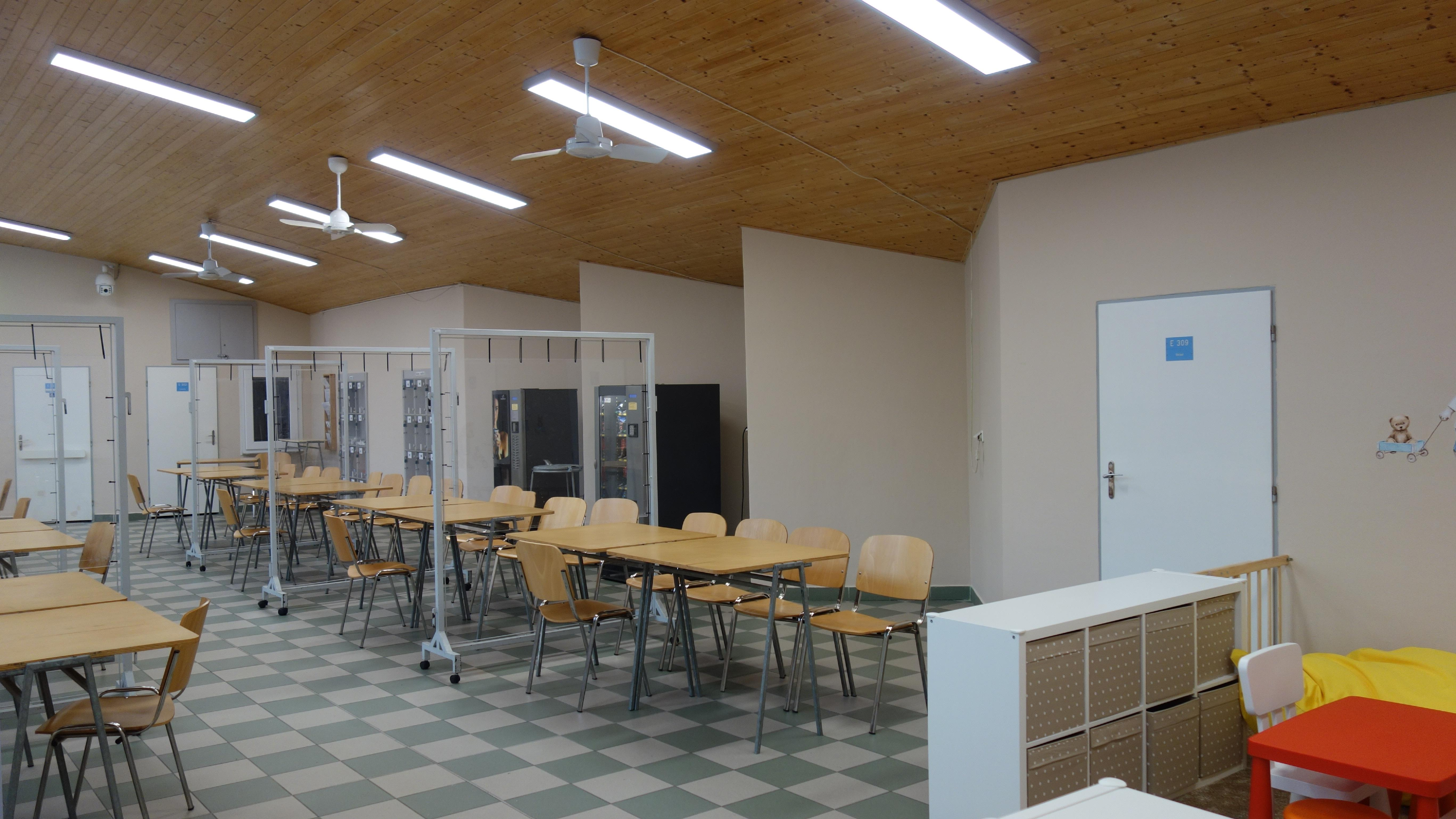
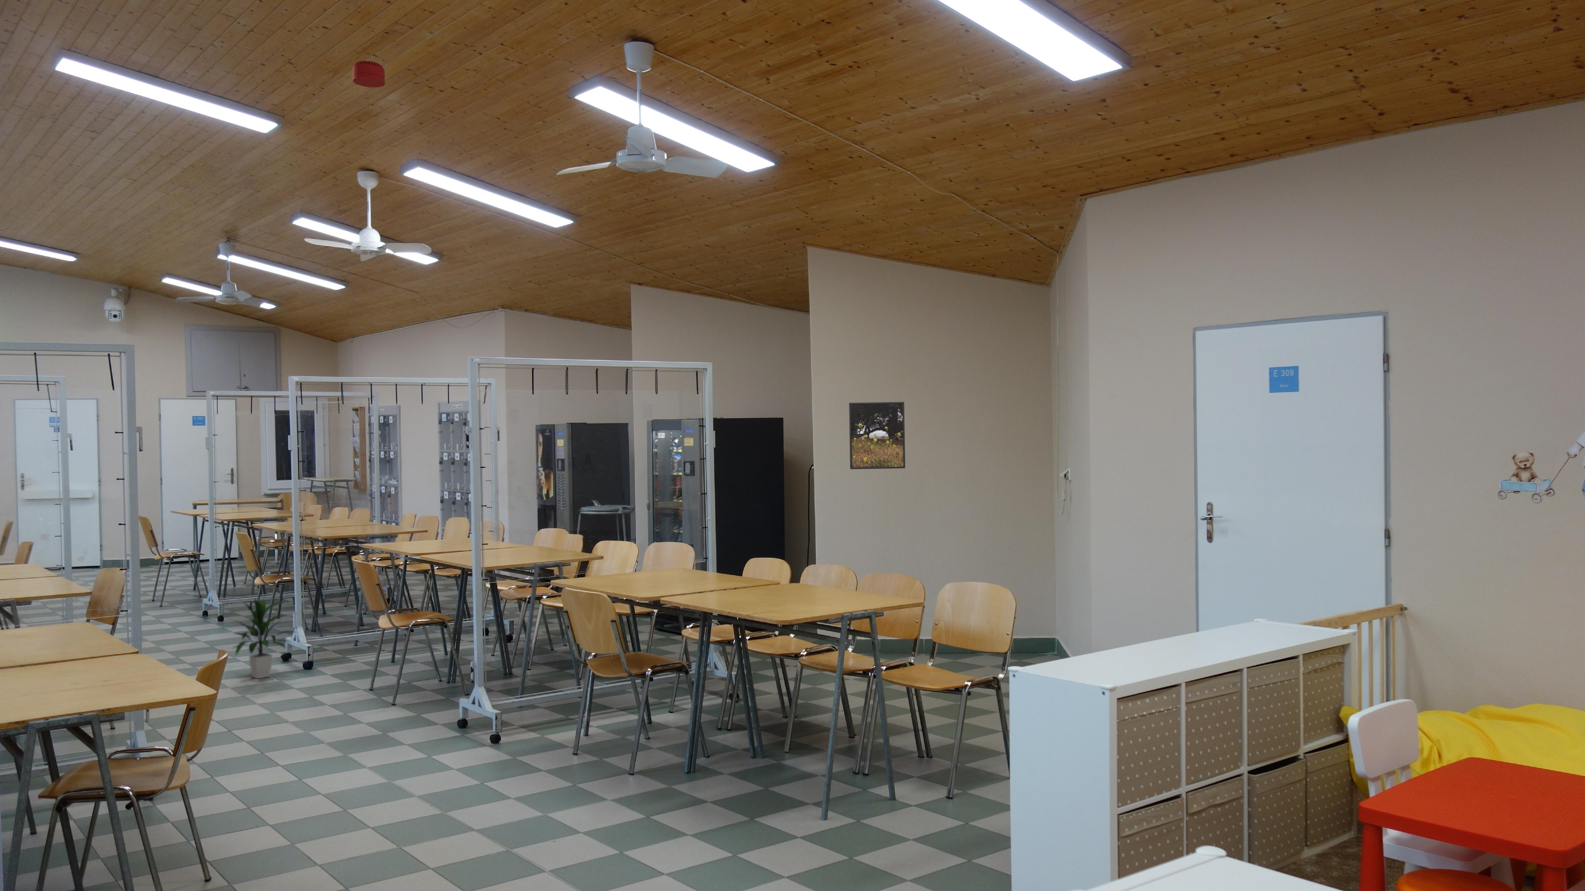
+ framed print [849,401,906,470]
+ indoor plant [230,597,299,679]
+ smoke detector [352,60,385,88]
